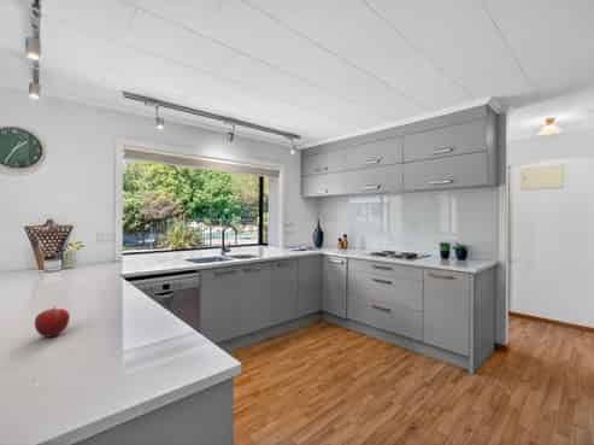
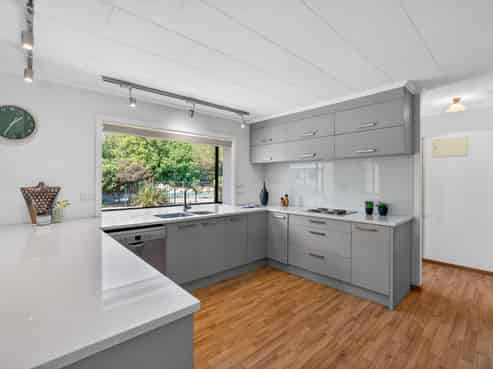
- fruit [34,304,71,339]
